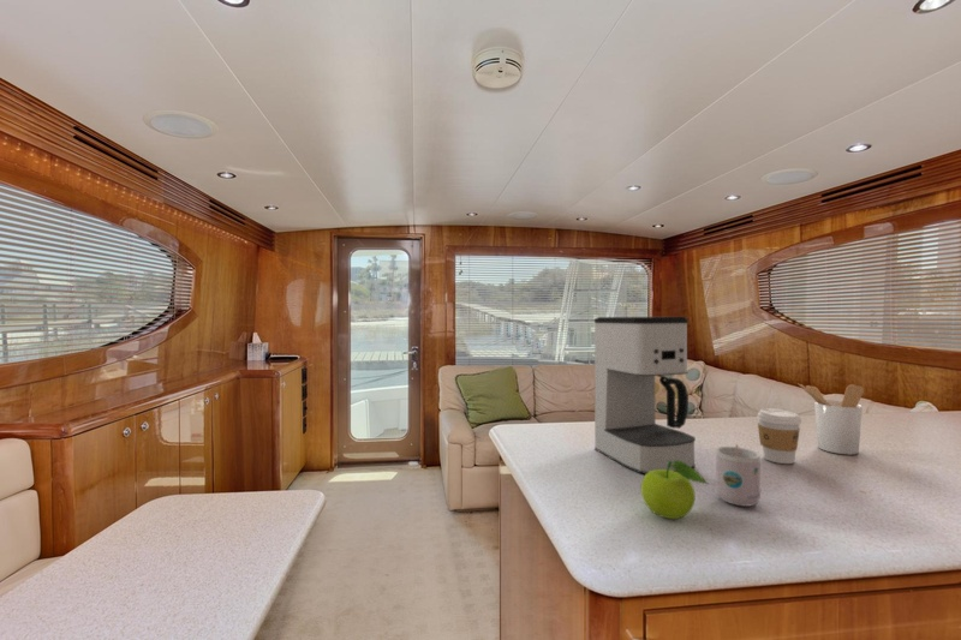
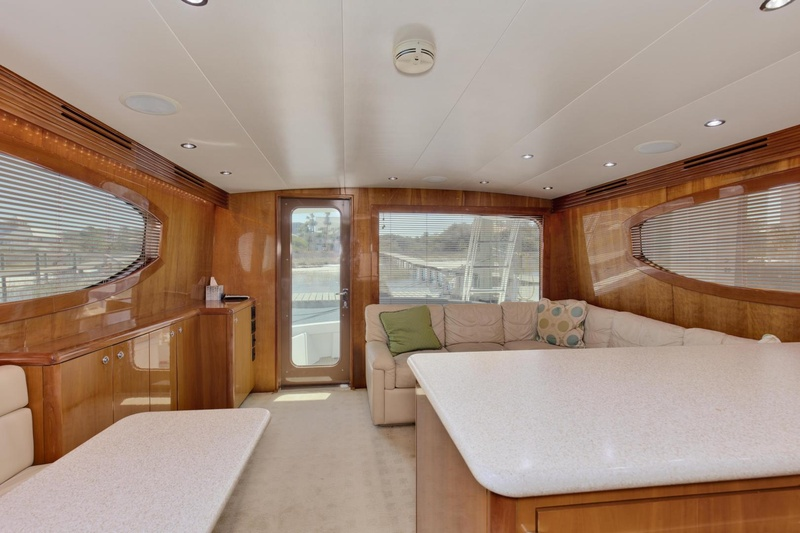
- utensil holder [796,382,865,455]
- coffee cup [757,407,802,465]
- mug [715,443,762,508]
- coffee maker [593,316,697,475]
- fruit [640,460,710,520]
